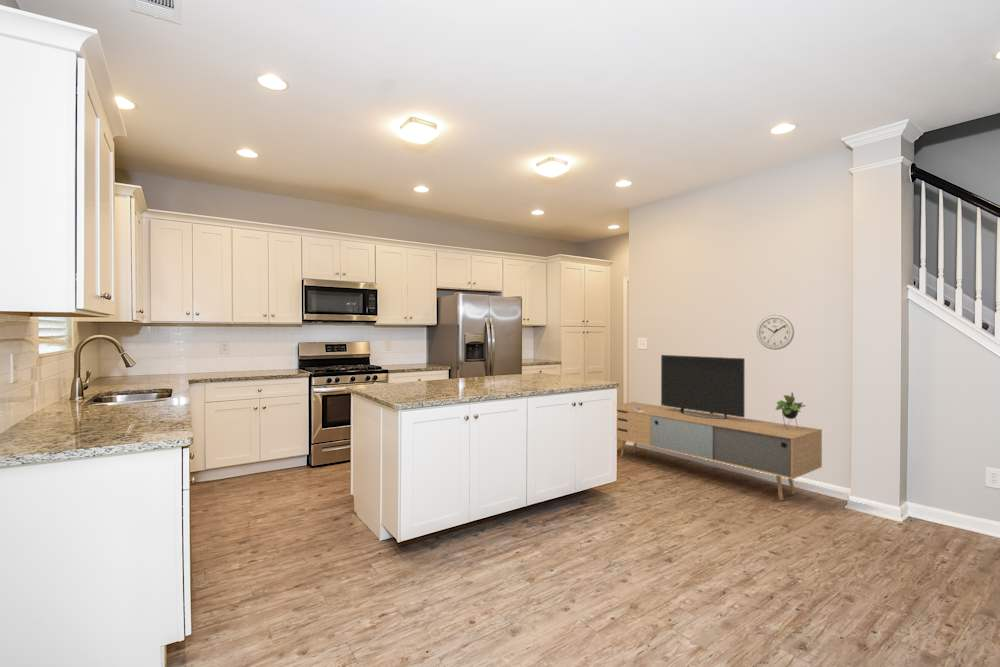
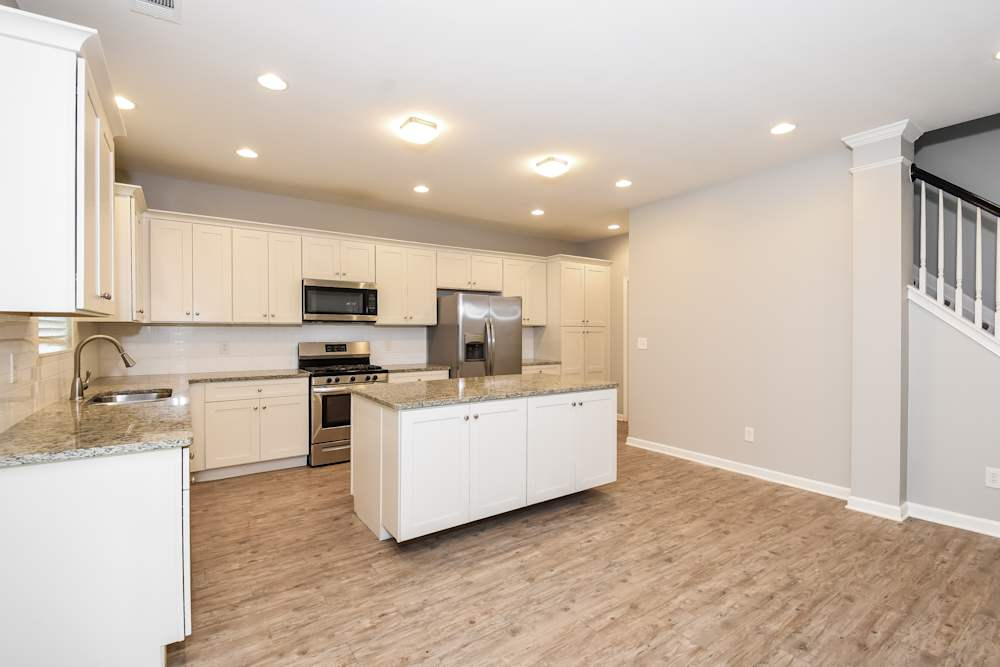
- media console [616,354,823,501]
- wall clock [756,314,795,351]
